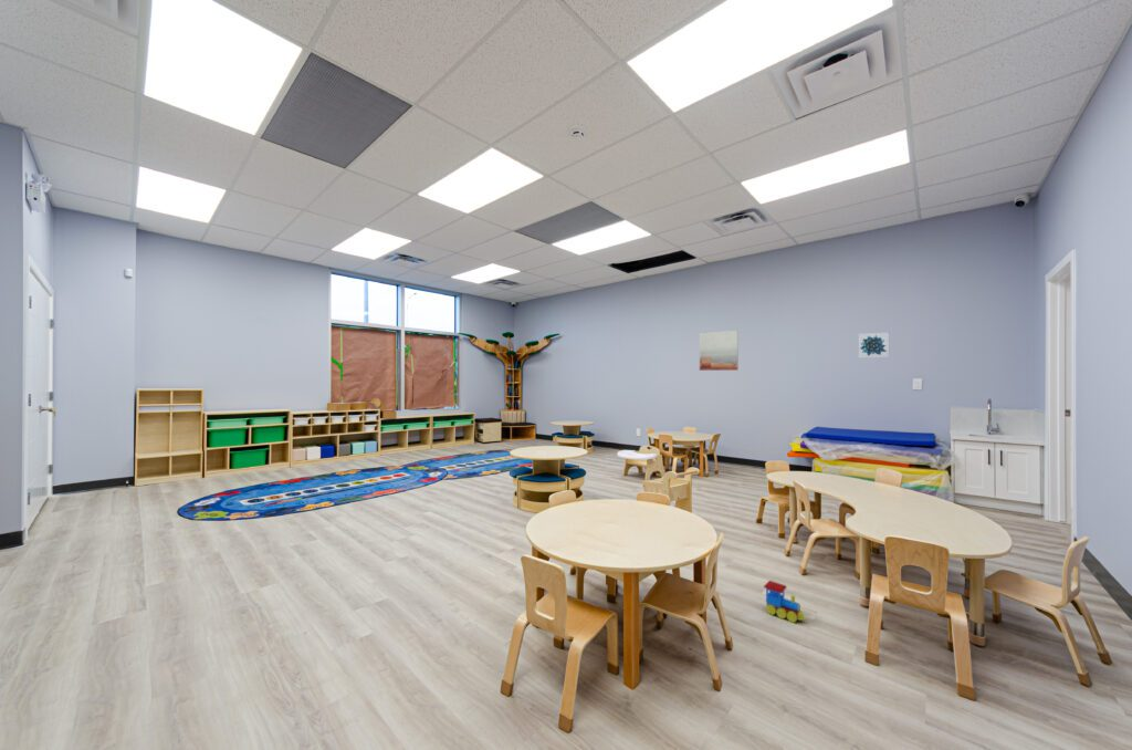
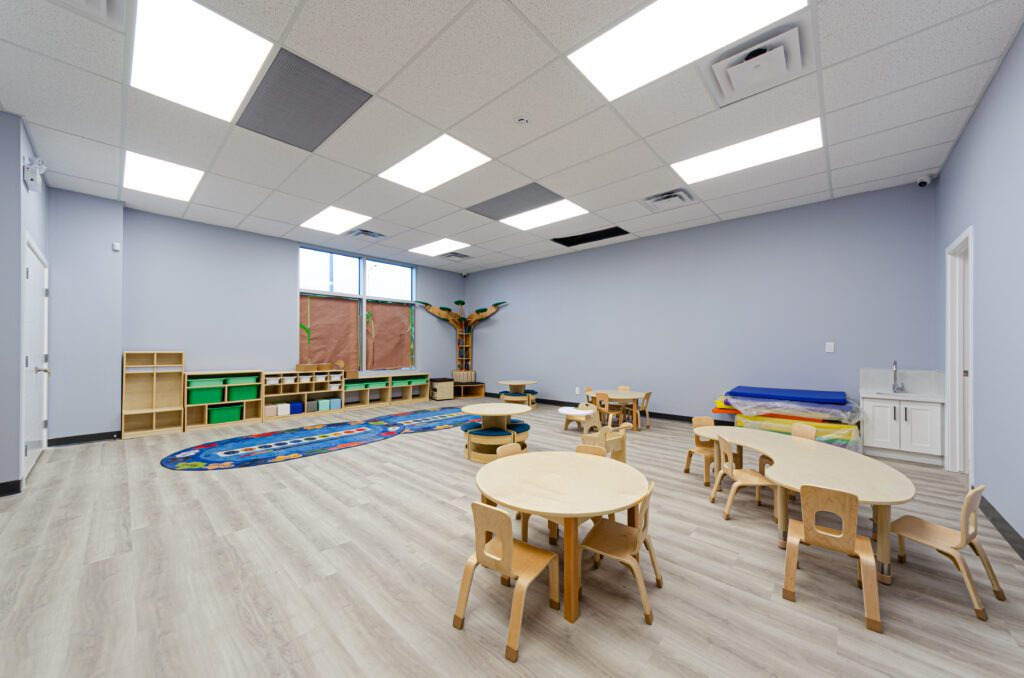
- wall art [858,331,890,360]
- toy train [763,580,807,624]
- wall art [699,330,740,372]
